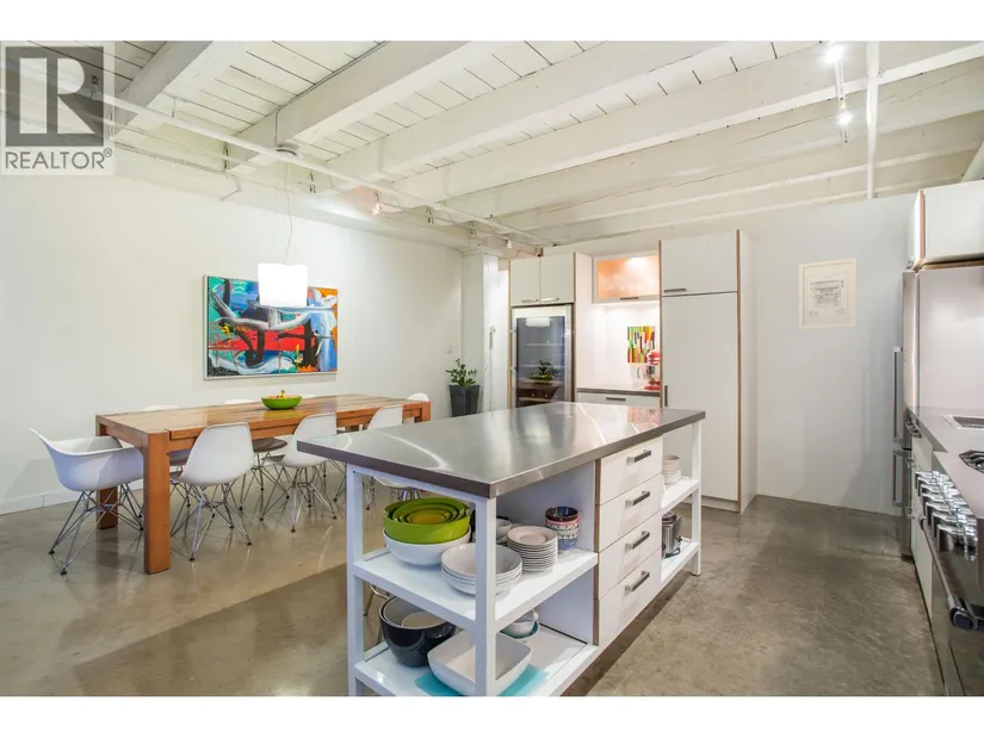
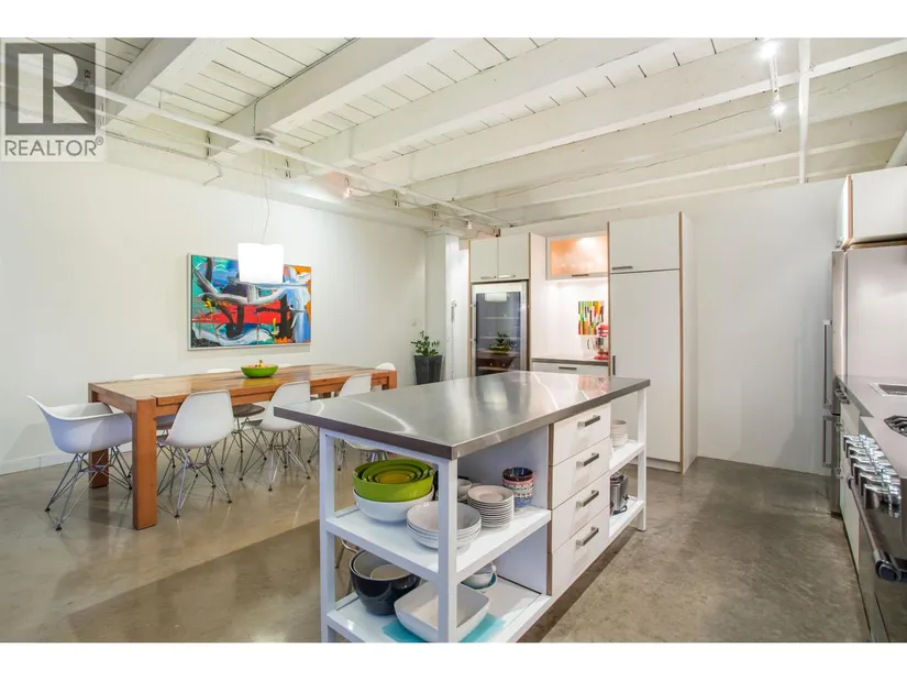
- wall art [798,256,858,330]
